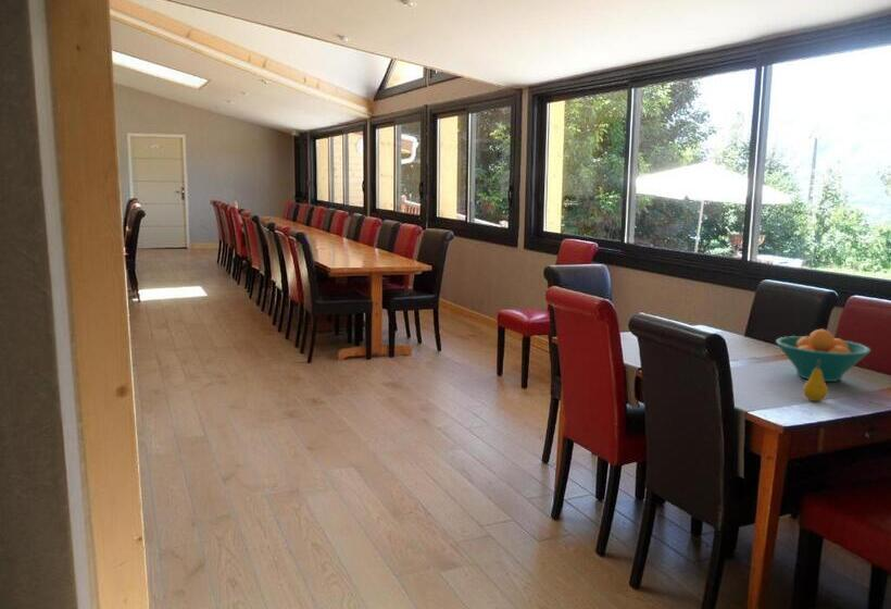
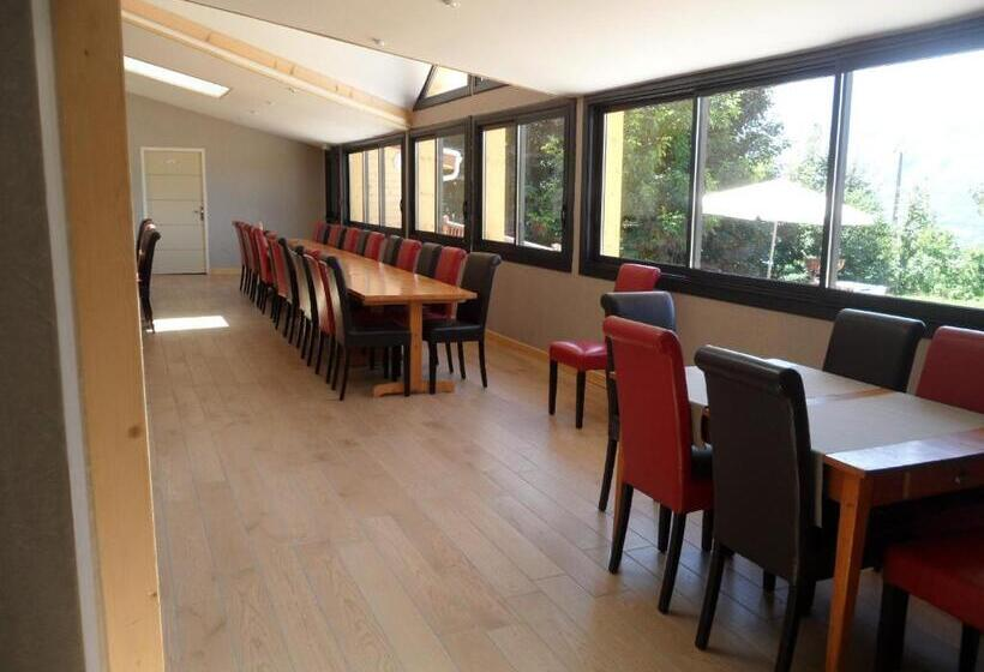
- fruit bowl [775,328,871,383]
- fruit [802,360,829,402]
